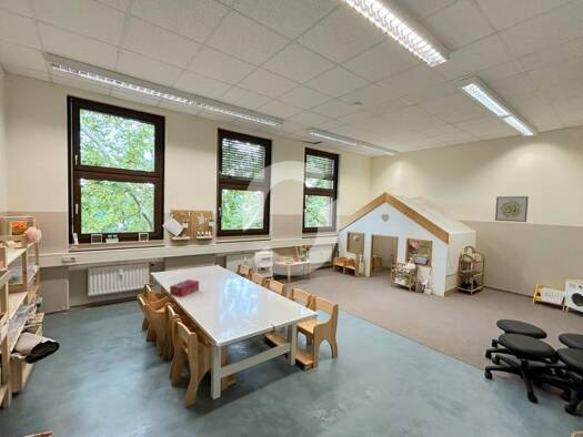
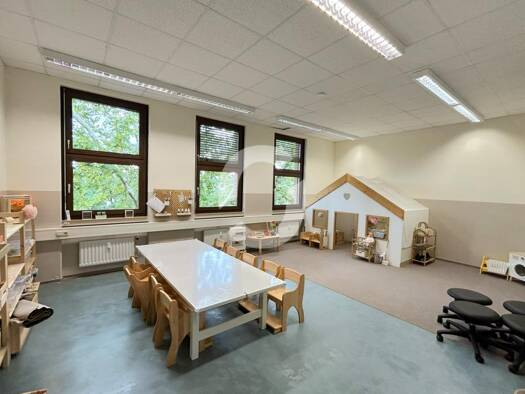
- tissue box [169,278,200,298]
- wall art [494,195,530,223]
